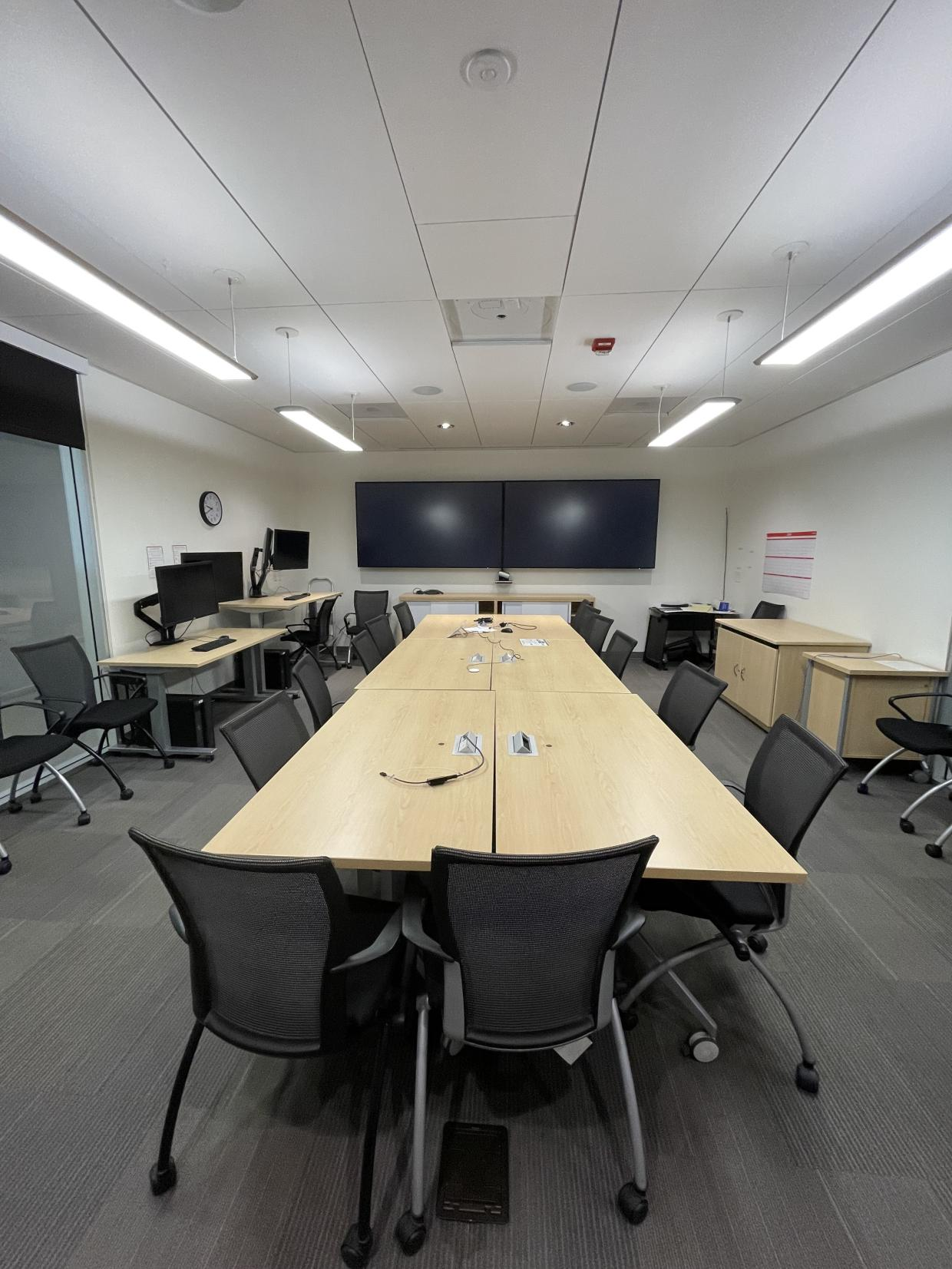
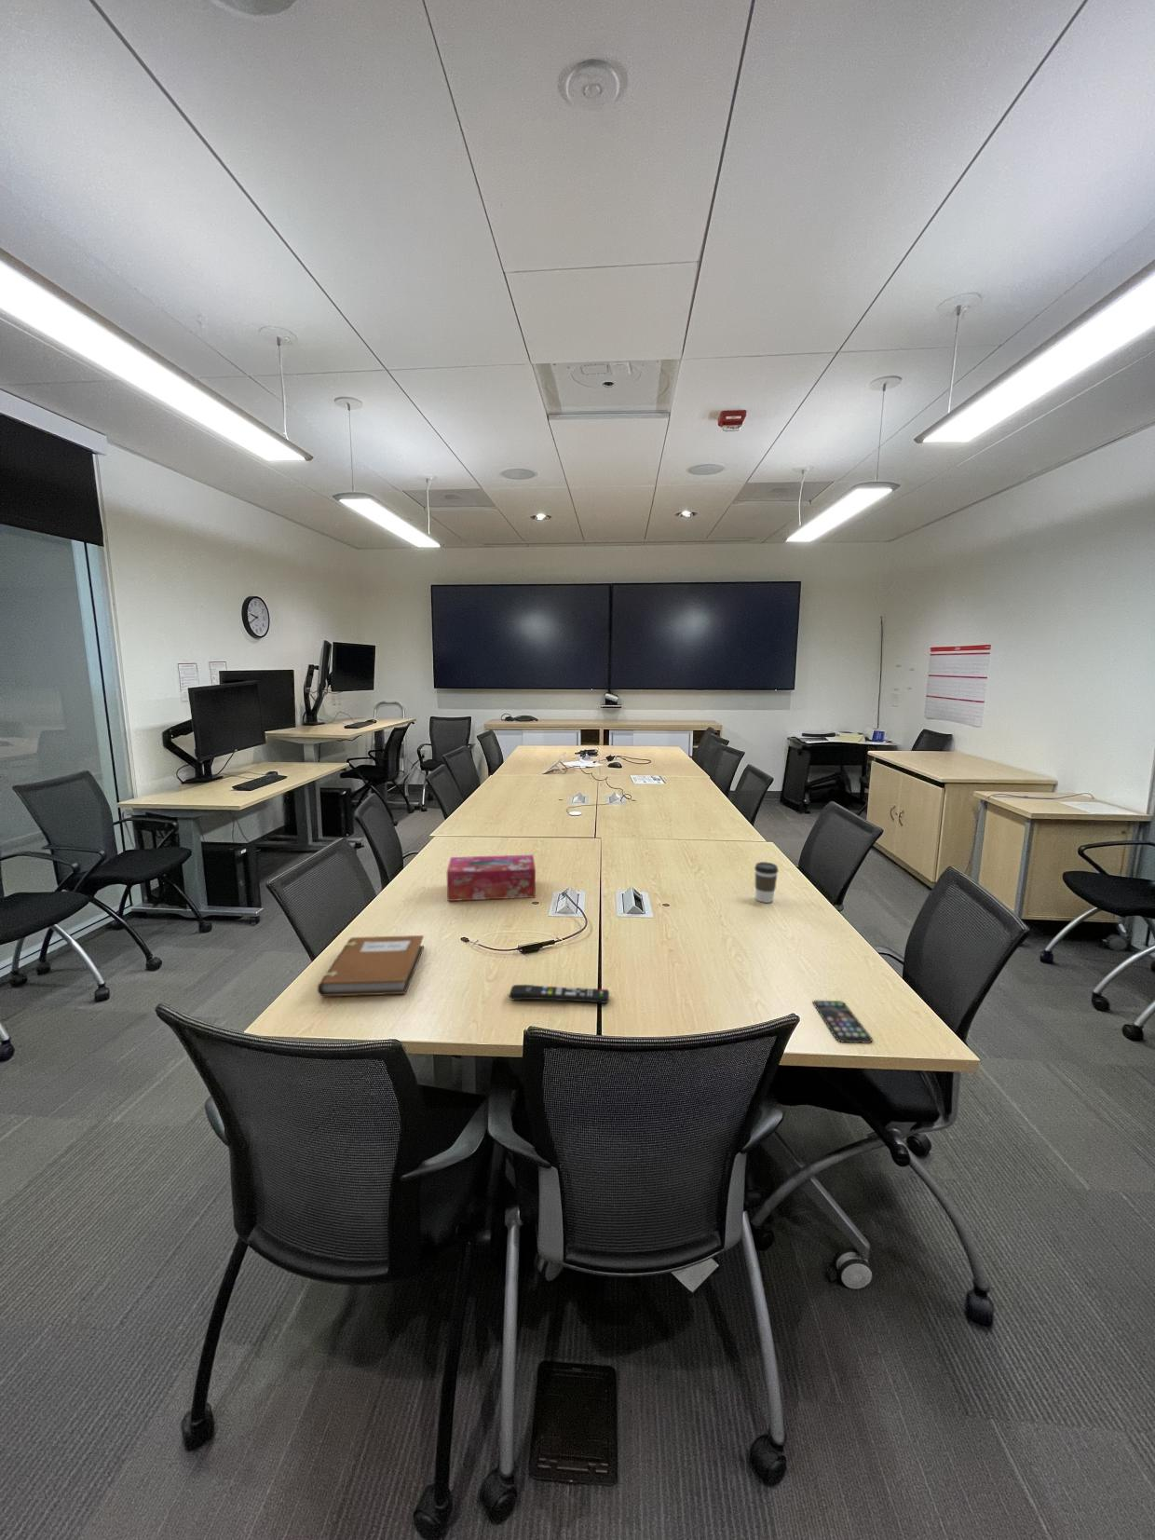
+ tissue box [446,854,536,902]
+ notebook [317,934,425,996]
+ remote control [507,984,610,1005]
+ coffee cup [753,860,780,904]
+ smartphone [812,1000,874,1045]
